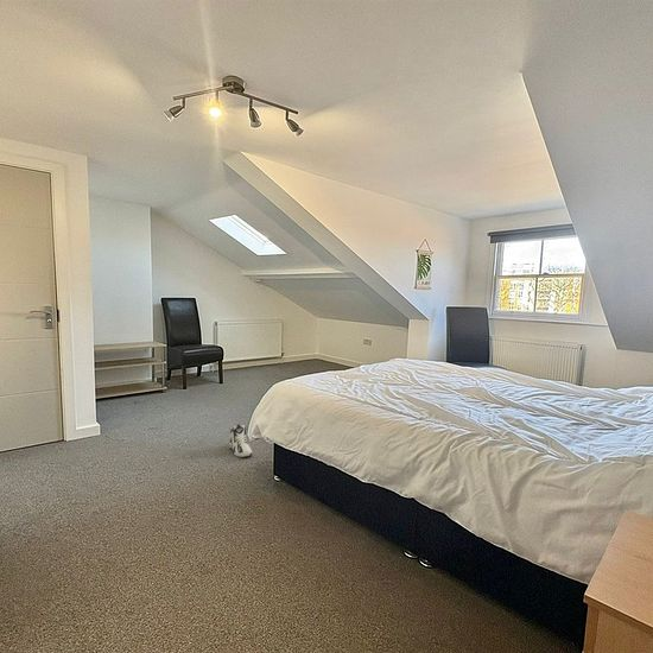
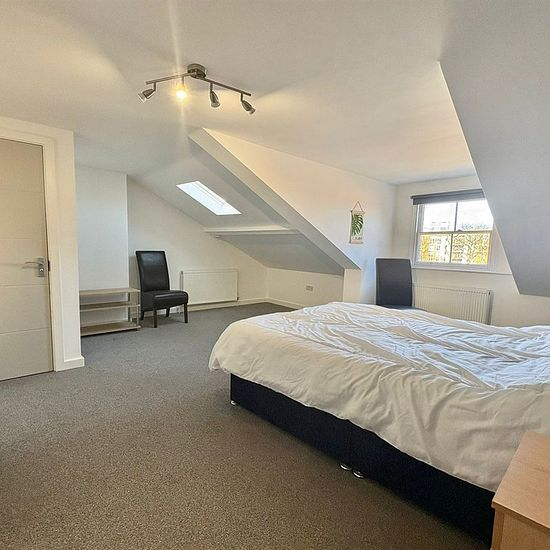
- sneaker [228,423,253,458]
